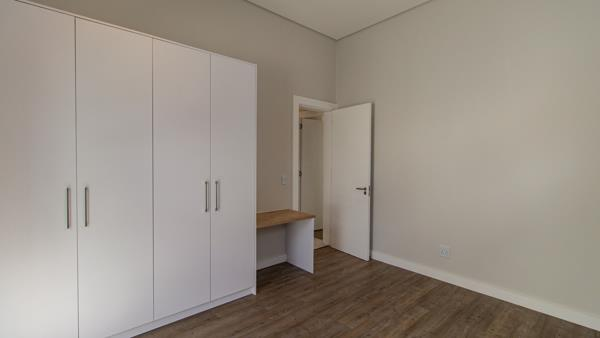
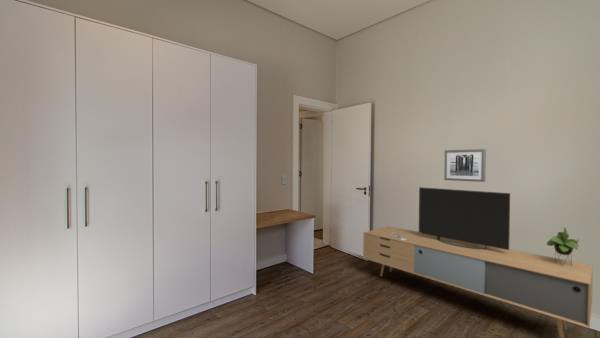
+ media console [362,186,594,338]
+ wall art [443,148,487,183]
